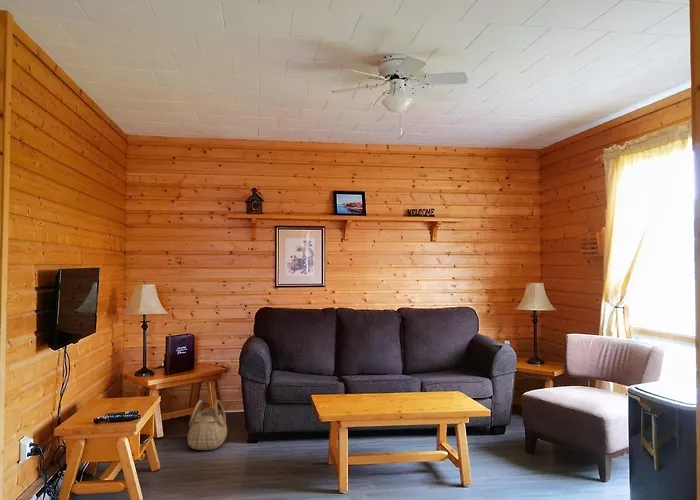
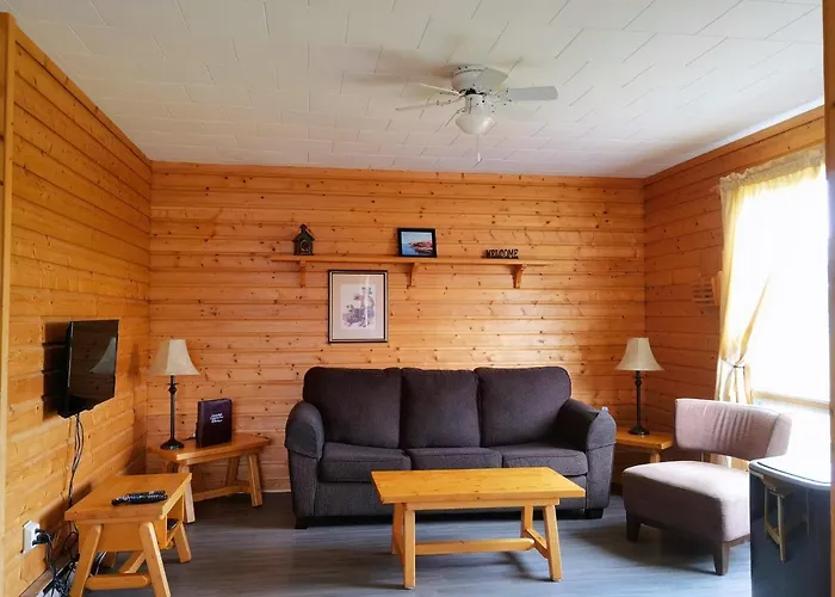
- basket [186,399,228,451]
